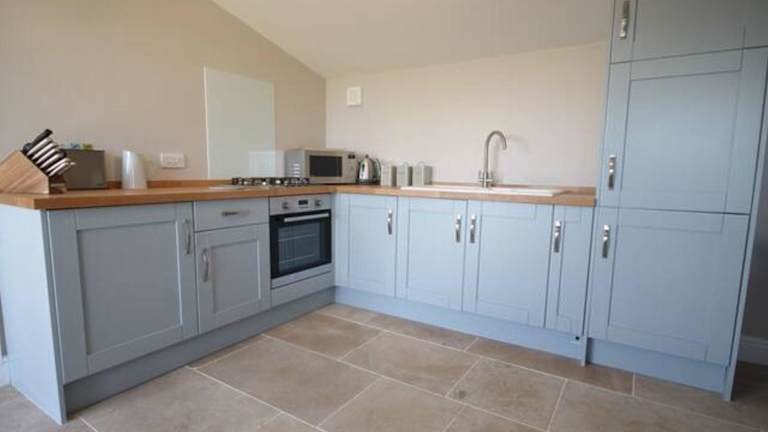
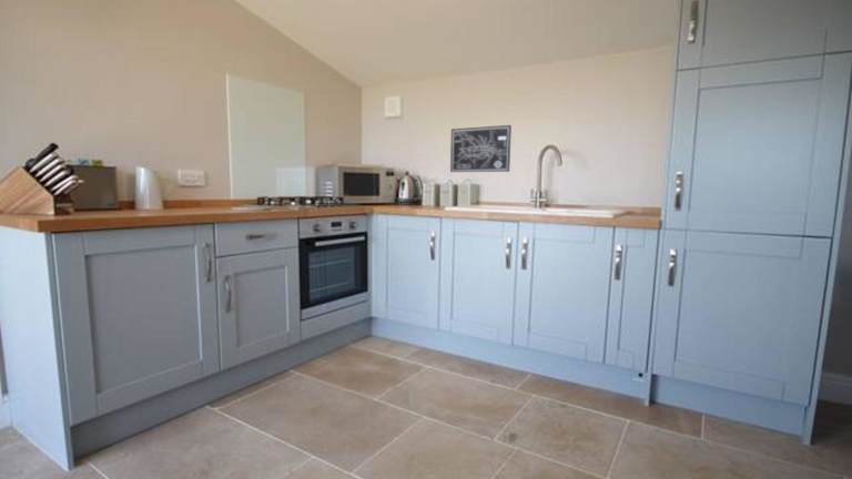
+ wall art [449,124,513,173]
